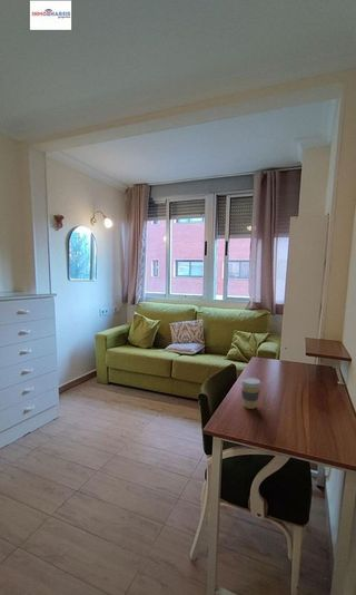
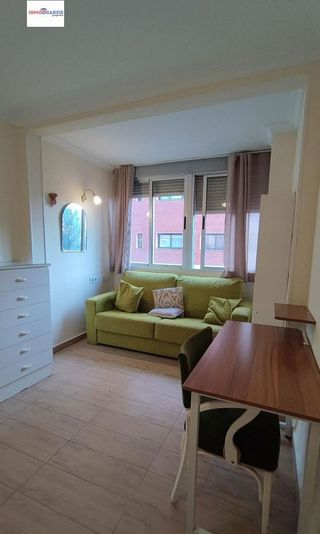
- coffee cup [239,375,263,410]
